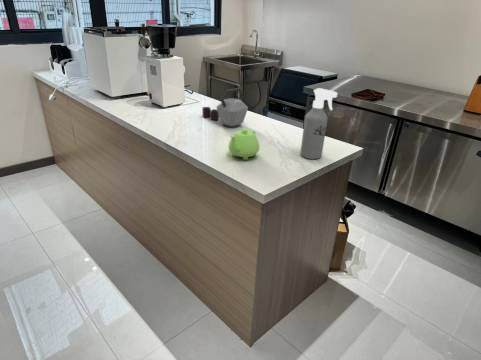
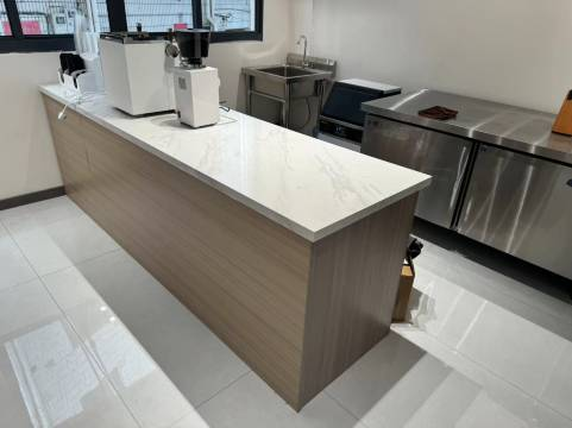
- kettle [201,87,249,128]
- teapot [227,128,260,161]
- spray bottle [299,87,338,160]
